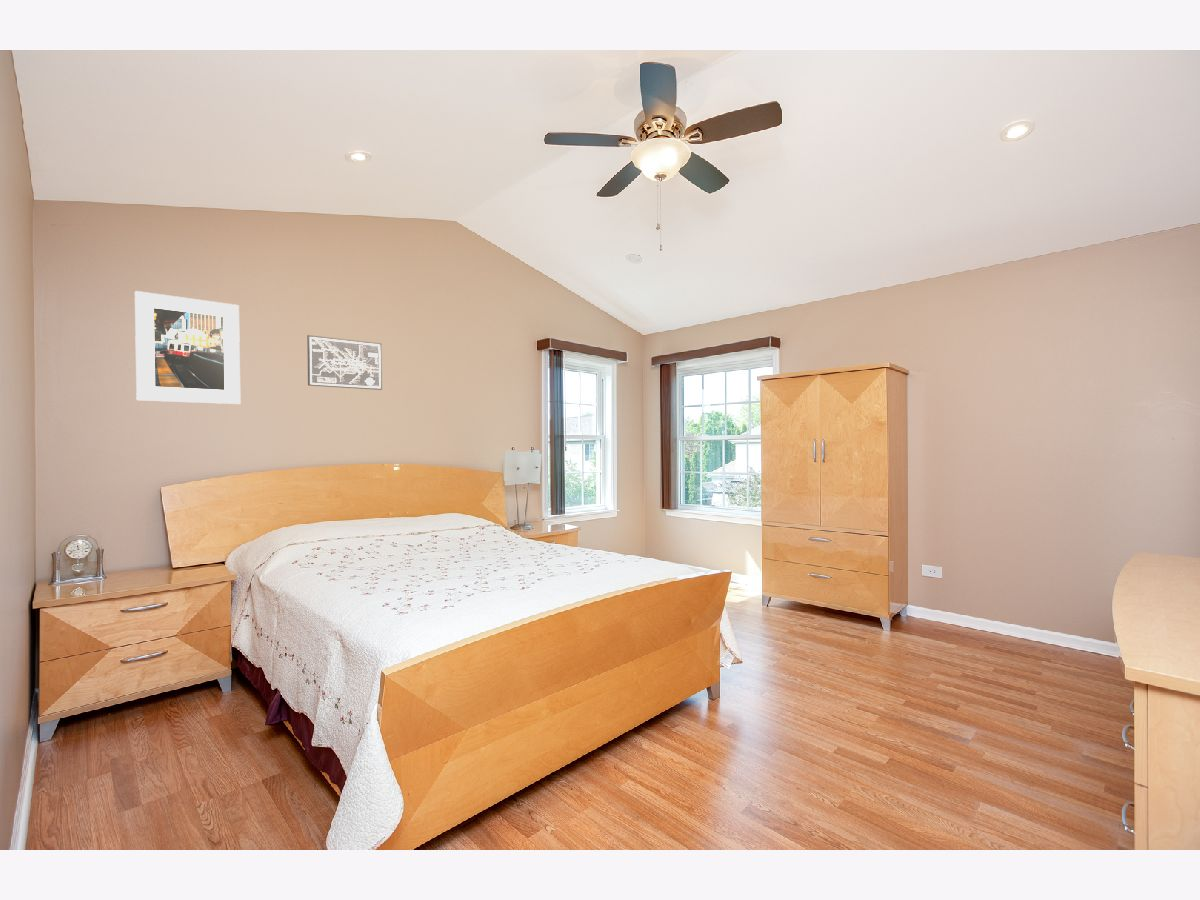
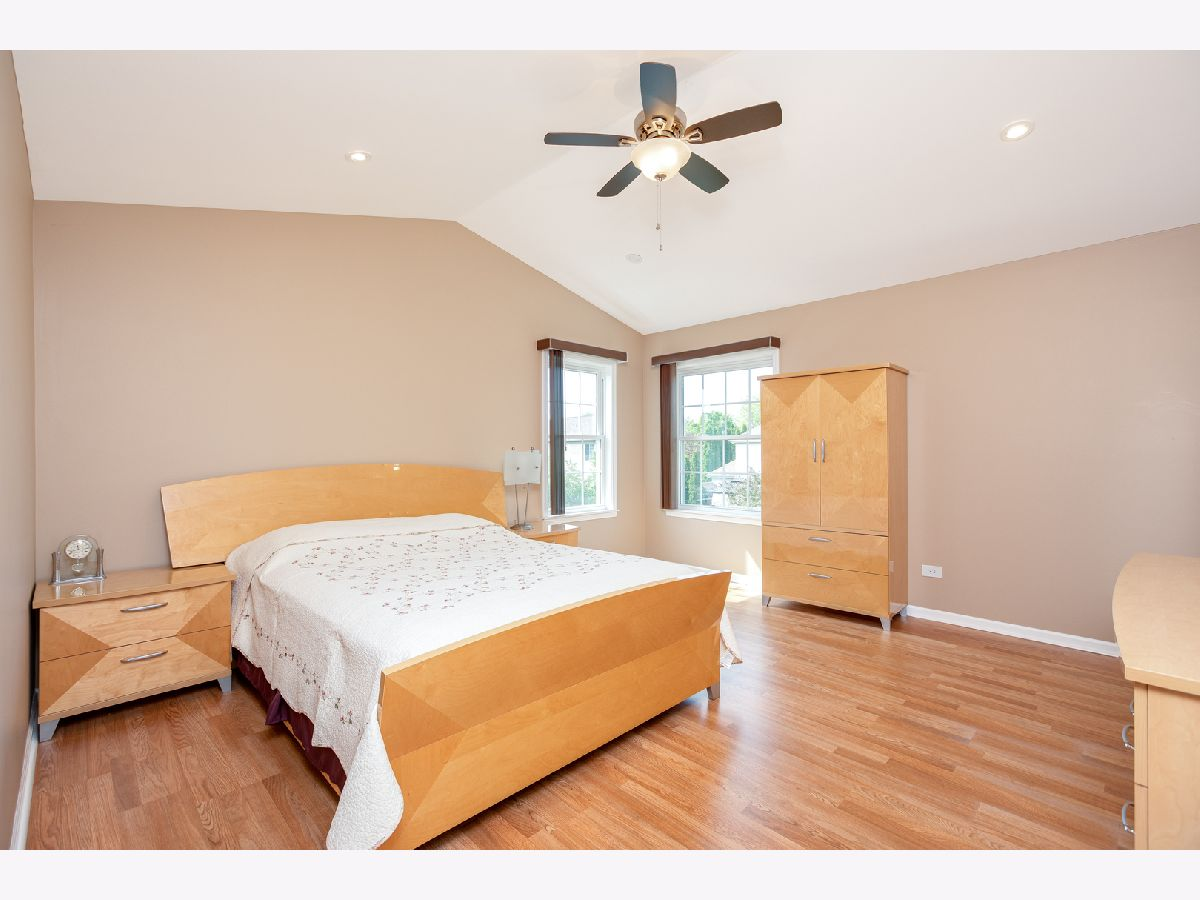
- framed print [134,290,241,405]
- wall art [306,334,383,391]
